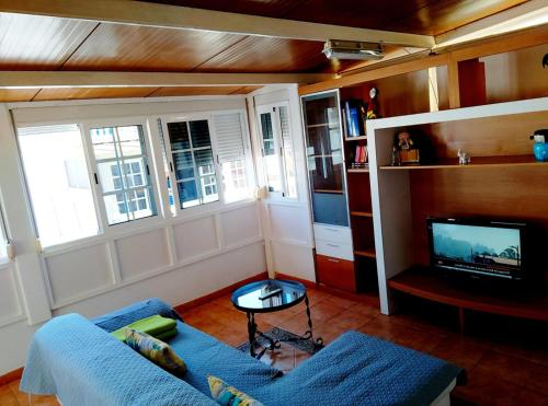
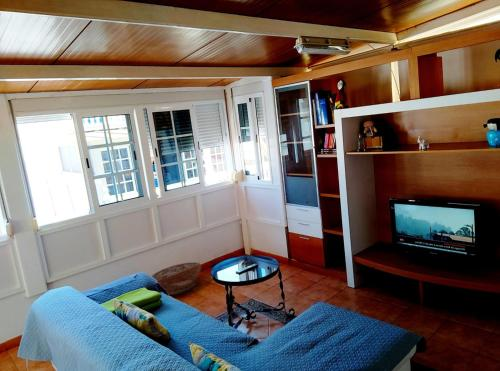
+ basket [151,261,202,296]
